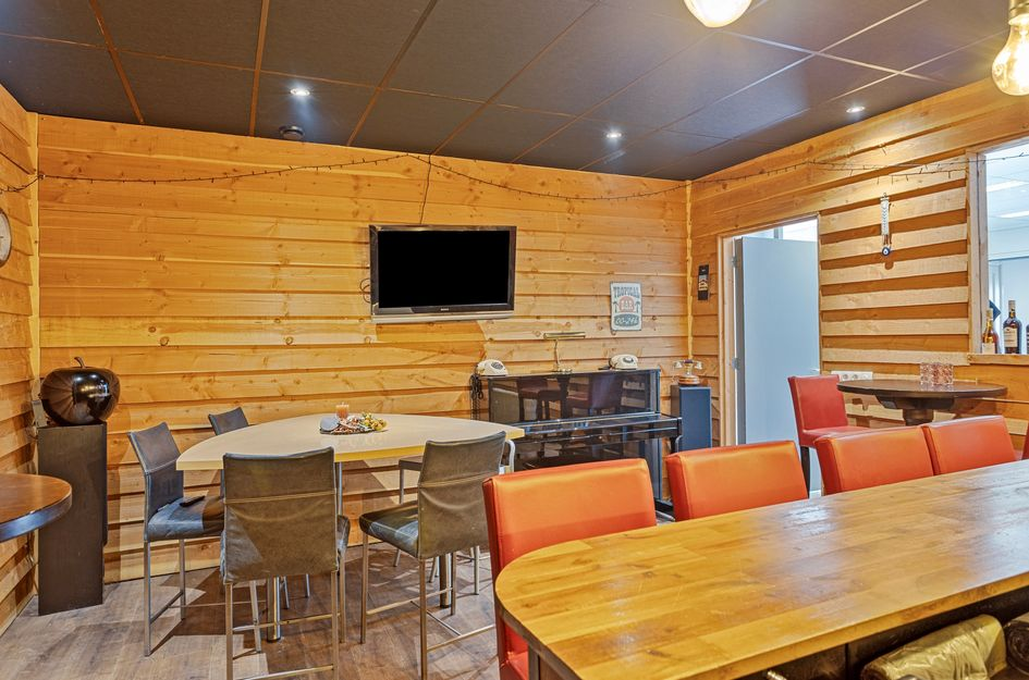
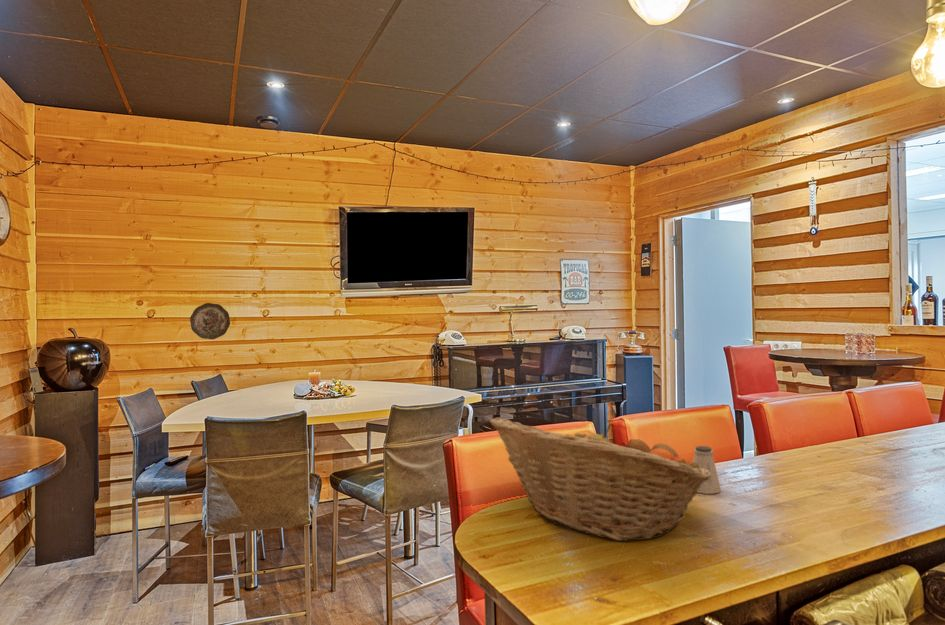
+ saltshaker [693,445,722,495]
+ decorative plate [189,302,231,340]
+ fruit basket [488,417,712,542]
